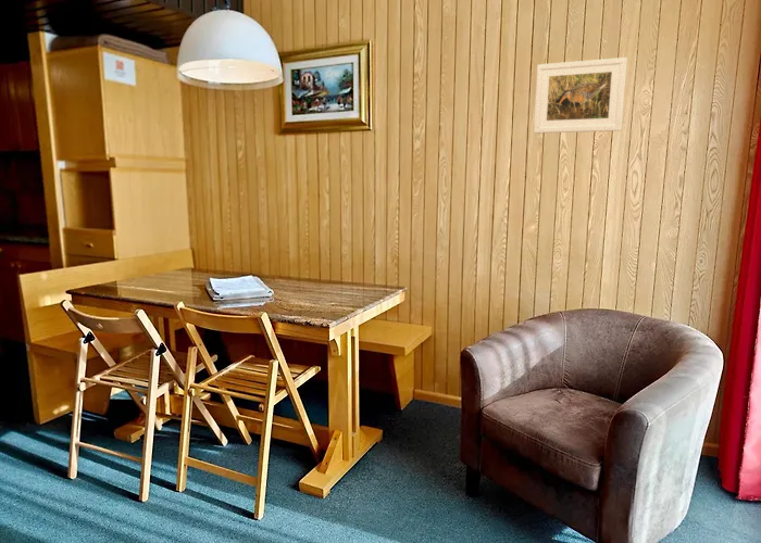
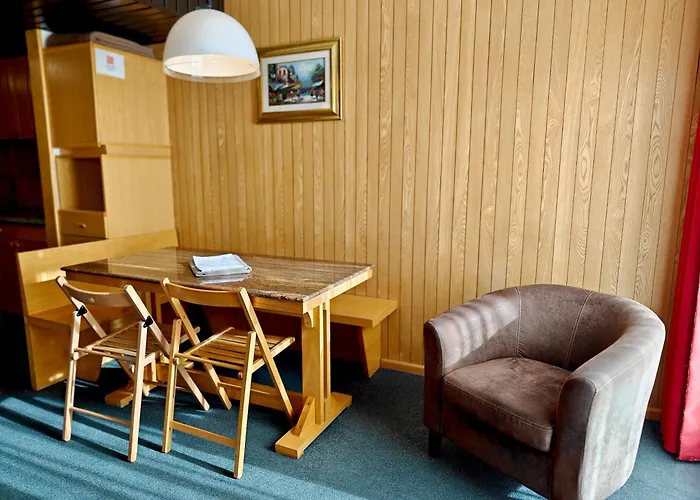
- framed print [533,56,627,135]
